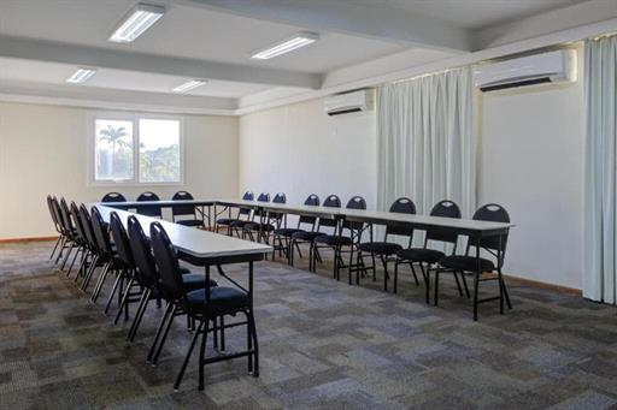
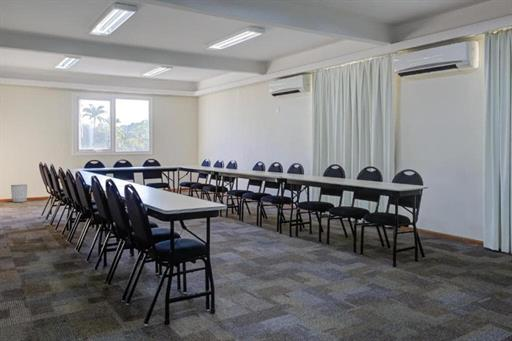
+ waste bin [10,184,28,203]
